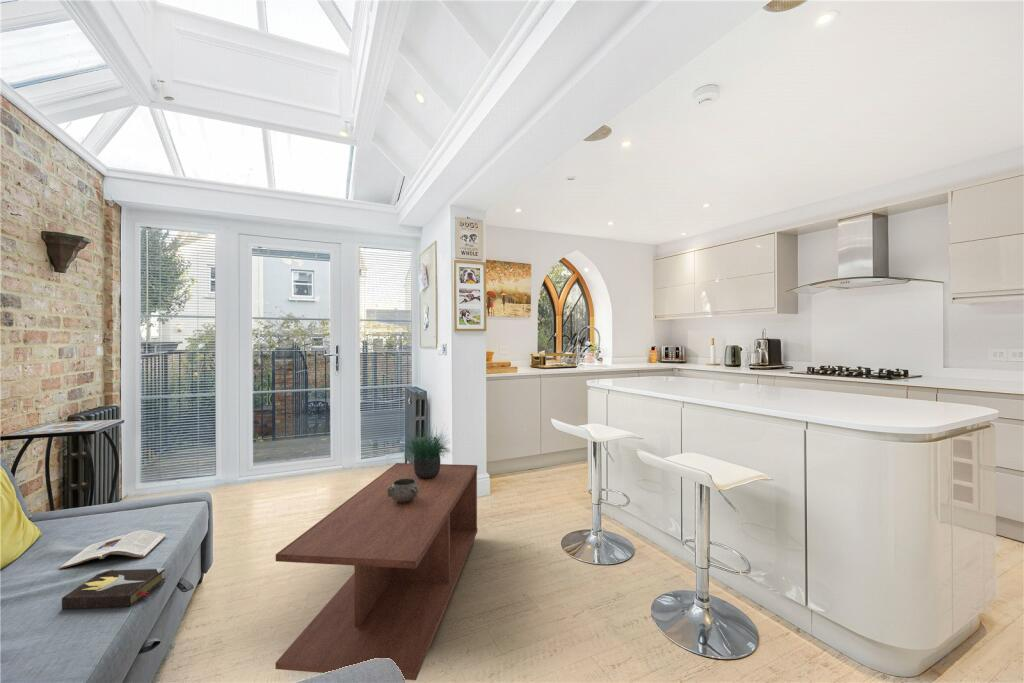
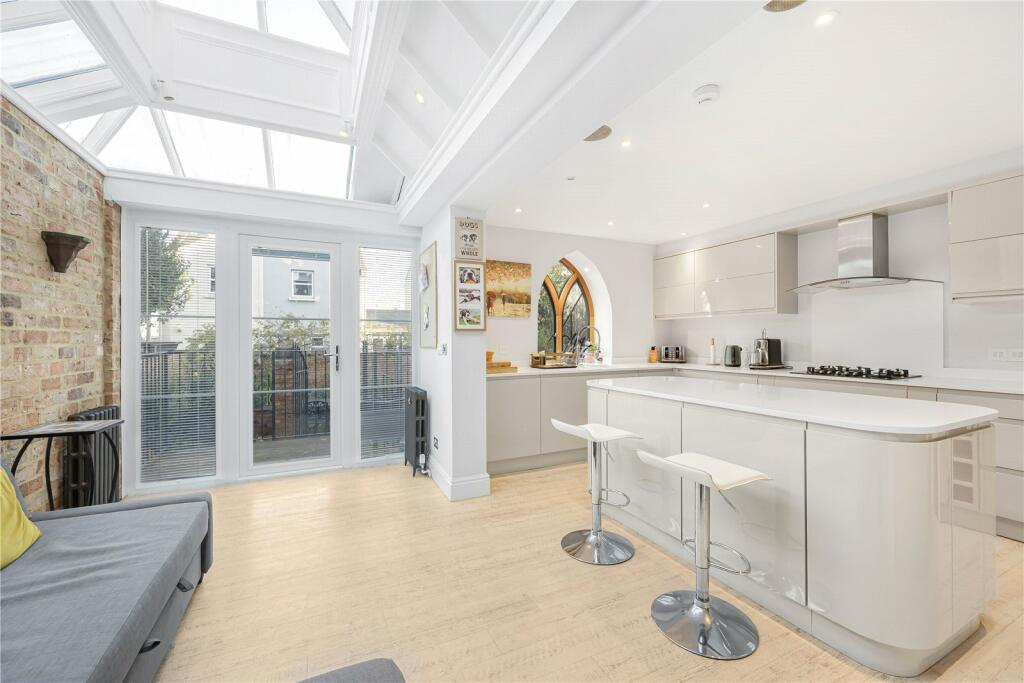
- potted plant [401,420,455,479]
- coffee table [274,462,478,681]
- magazine [58,529,167,570]
- decorative bowl [387,478,419,503]
- hardback book [61,567,166,610]
